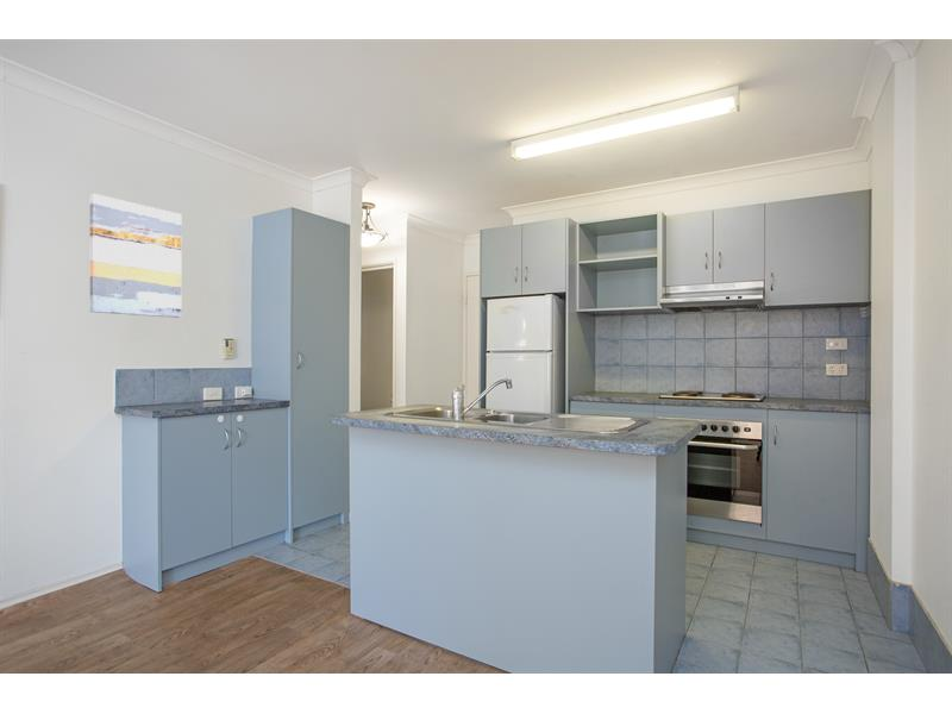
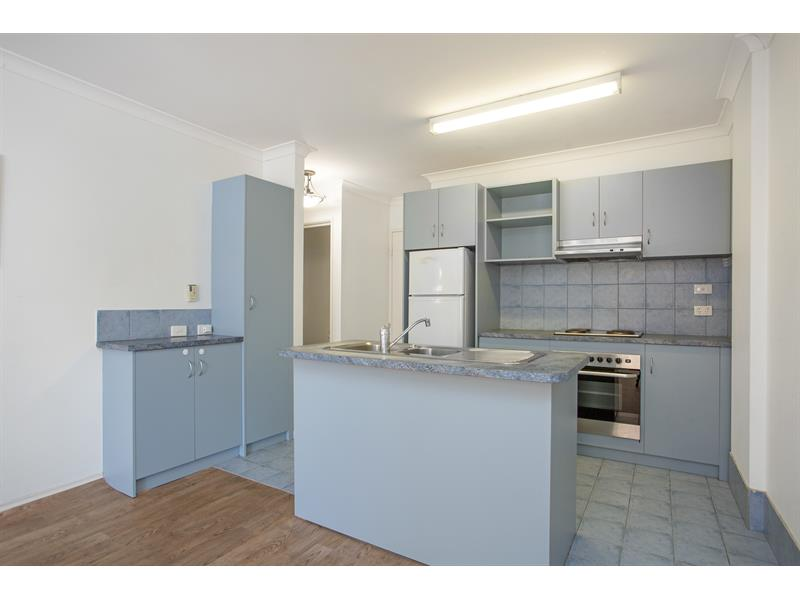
- wall art [89,193,183,319]
